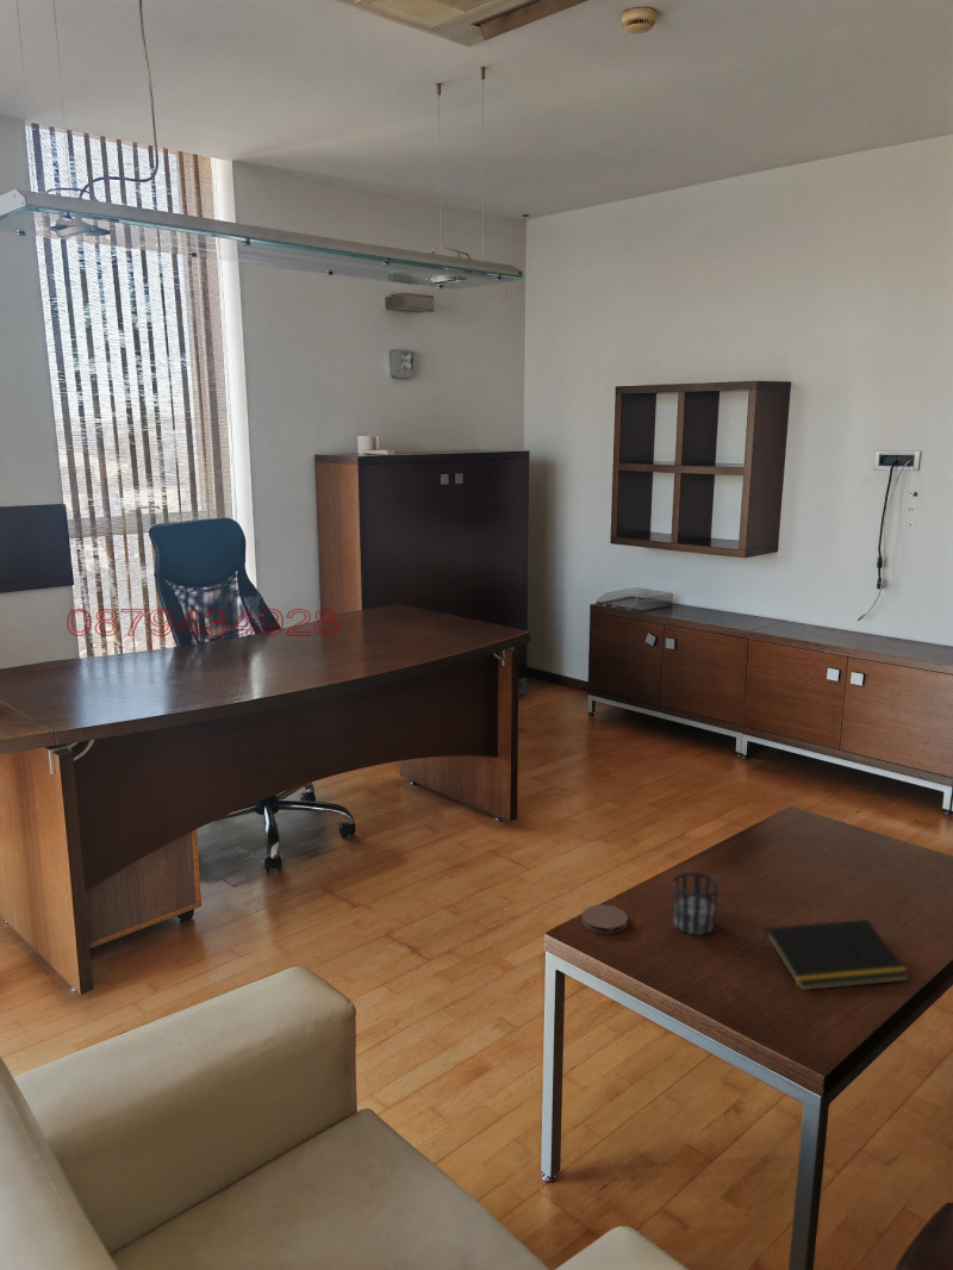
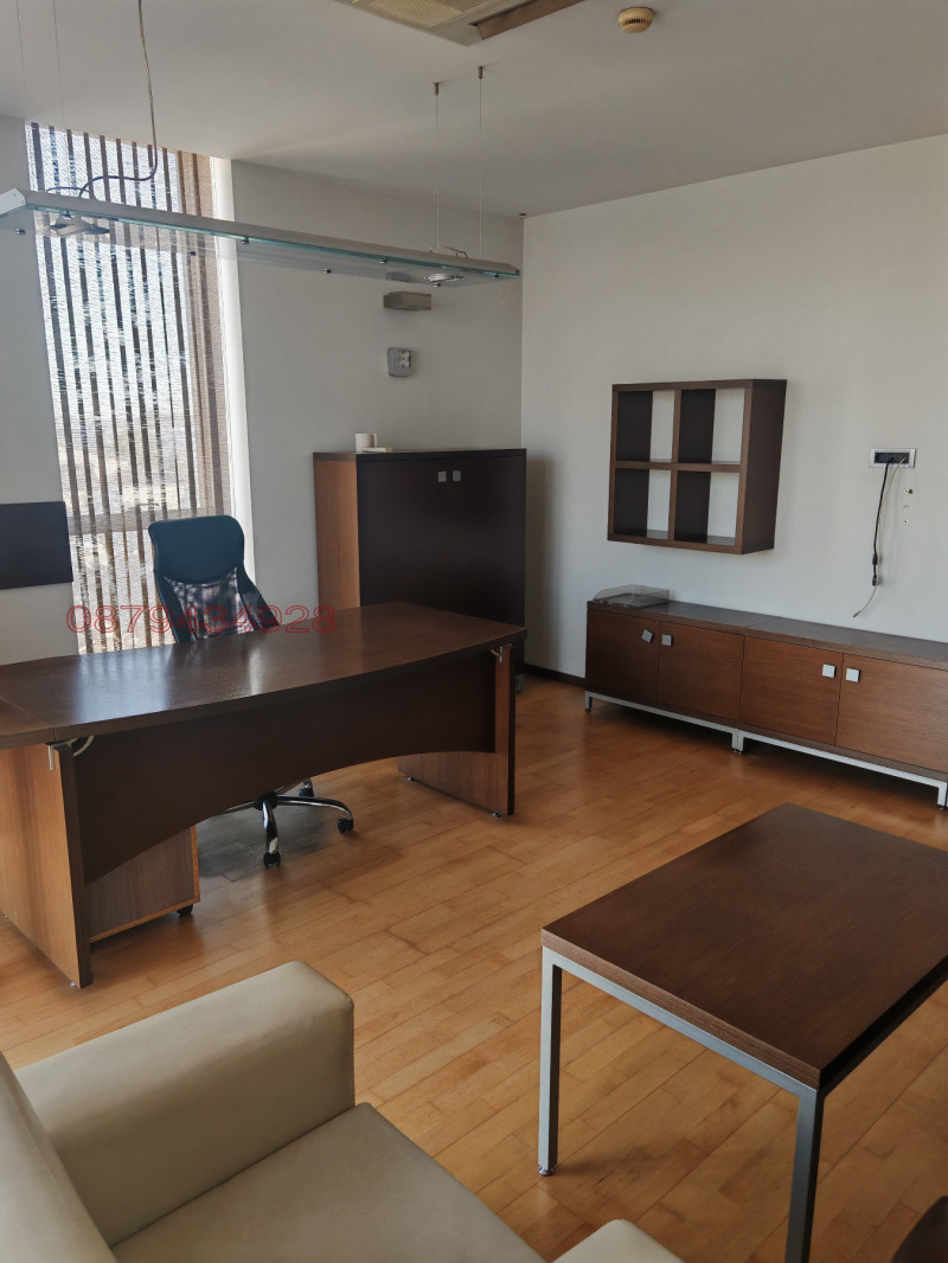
- coaster [581,904,629,935]
- cup [672,871,721,936]
- notepad [760,919,911,991]
